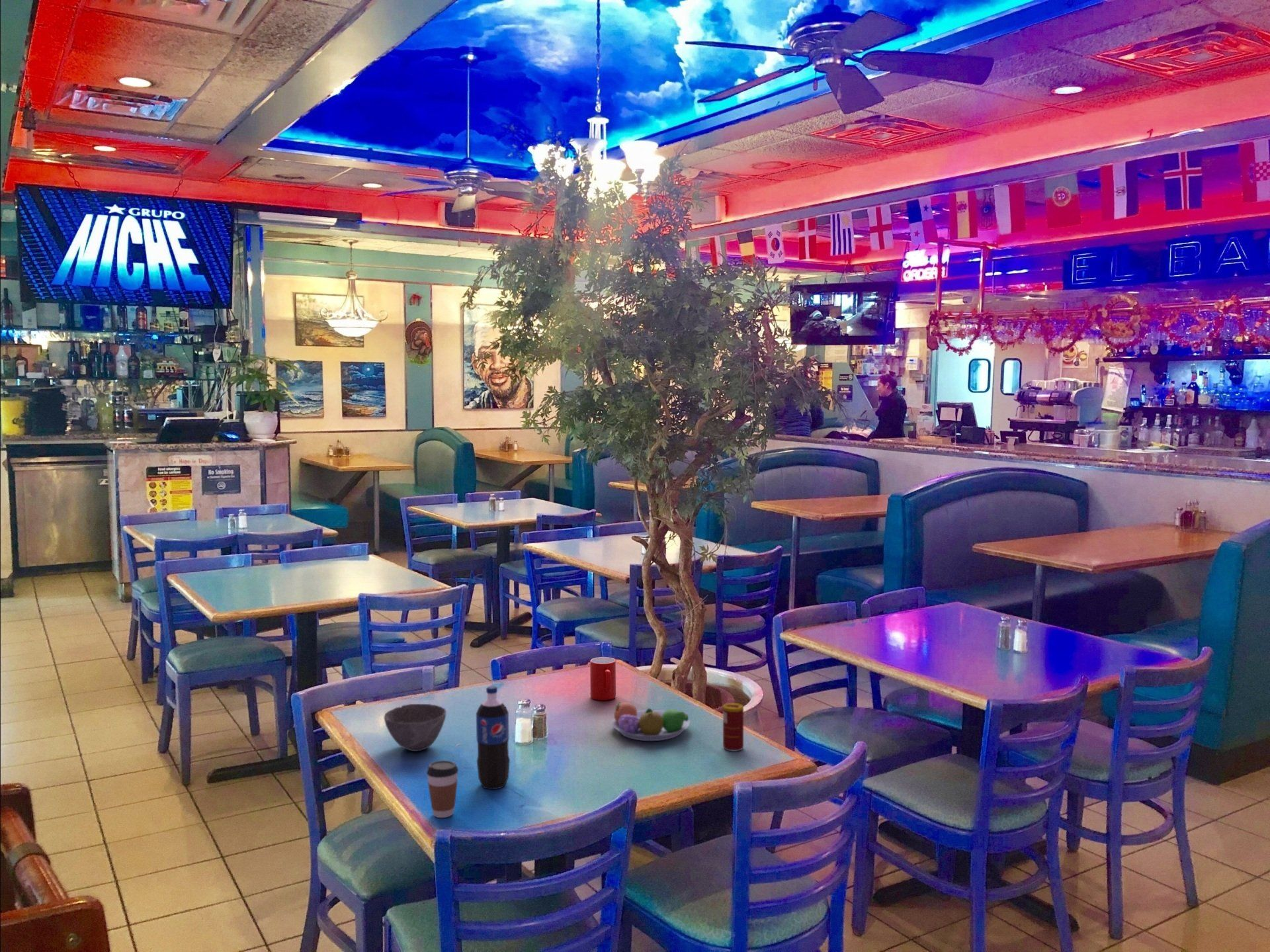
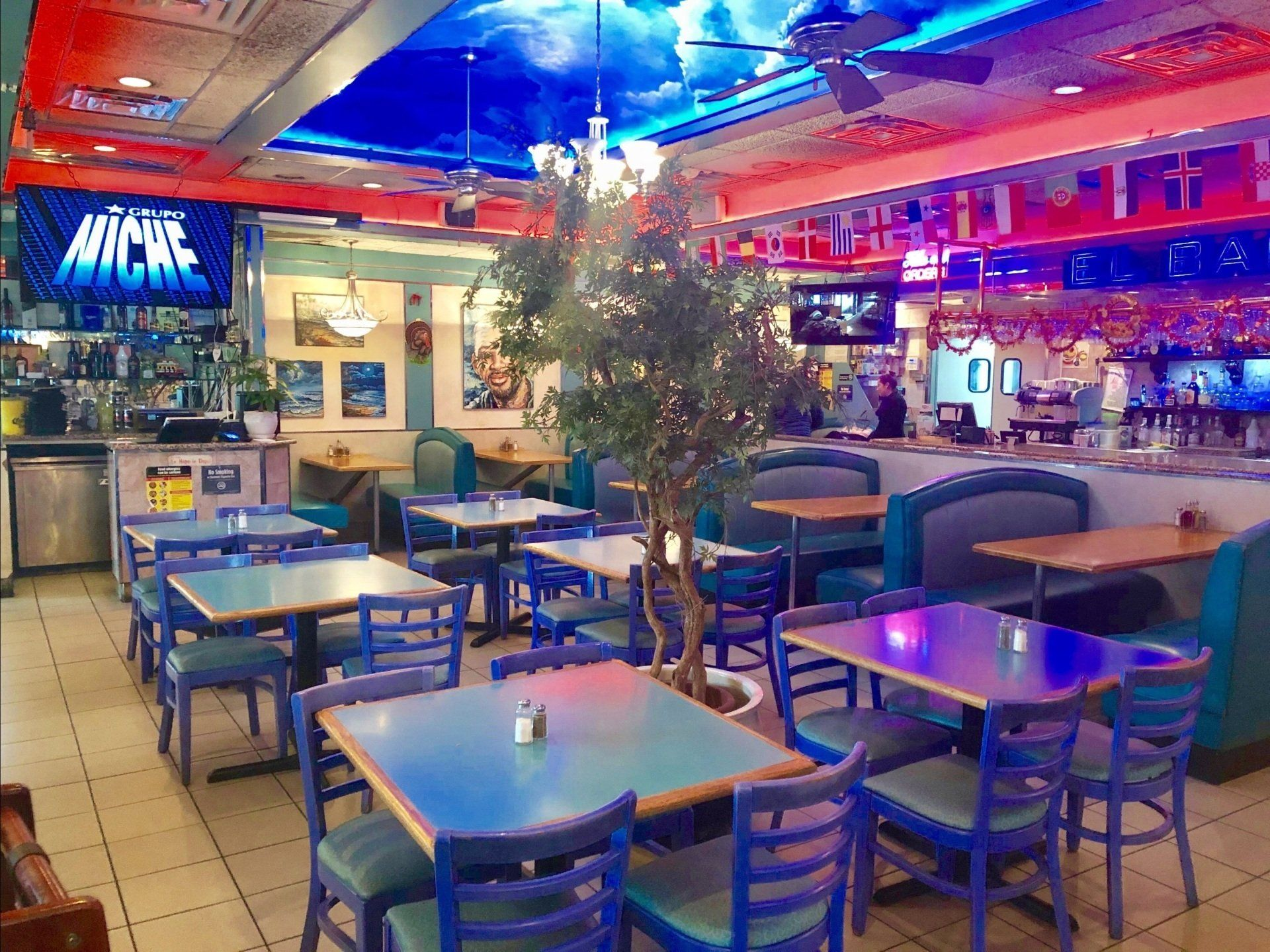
- fruit bowl [611,701,691,742]
- pop [476,685,511,790]
- cup [589,656,616,701]
- coffee cup [426,760,459,818]
- bowl [384,703,447,752]
- beverage can [722,702,744,752]
